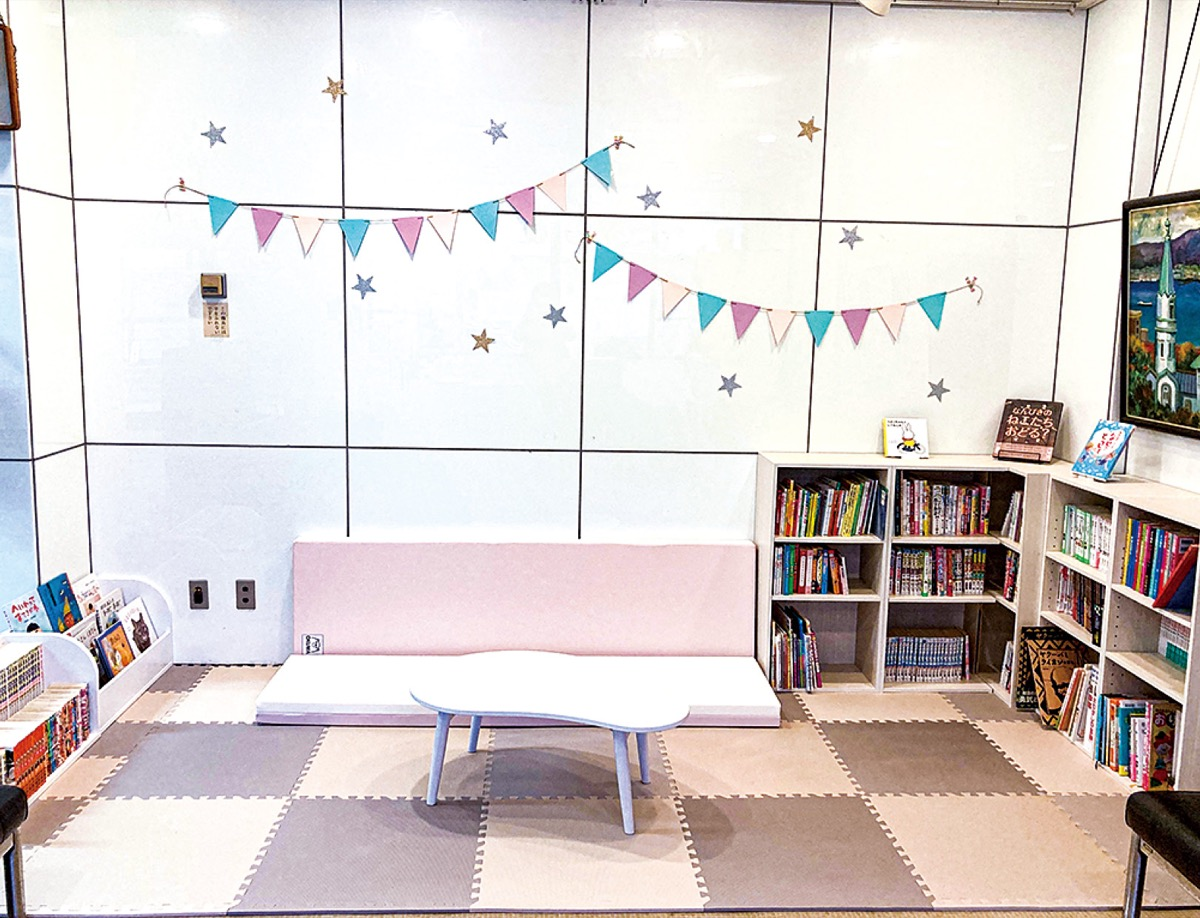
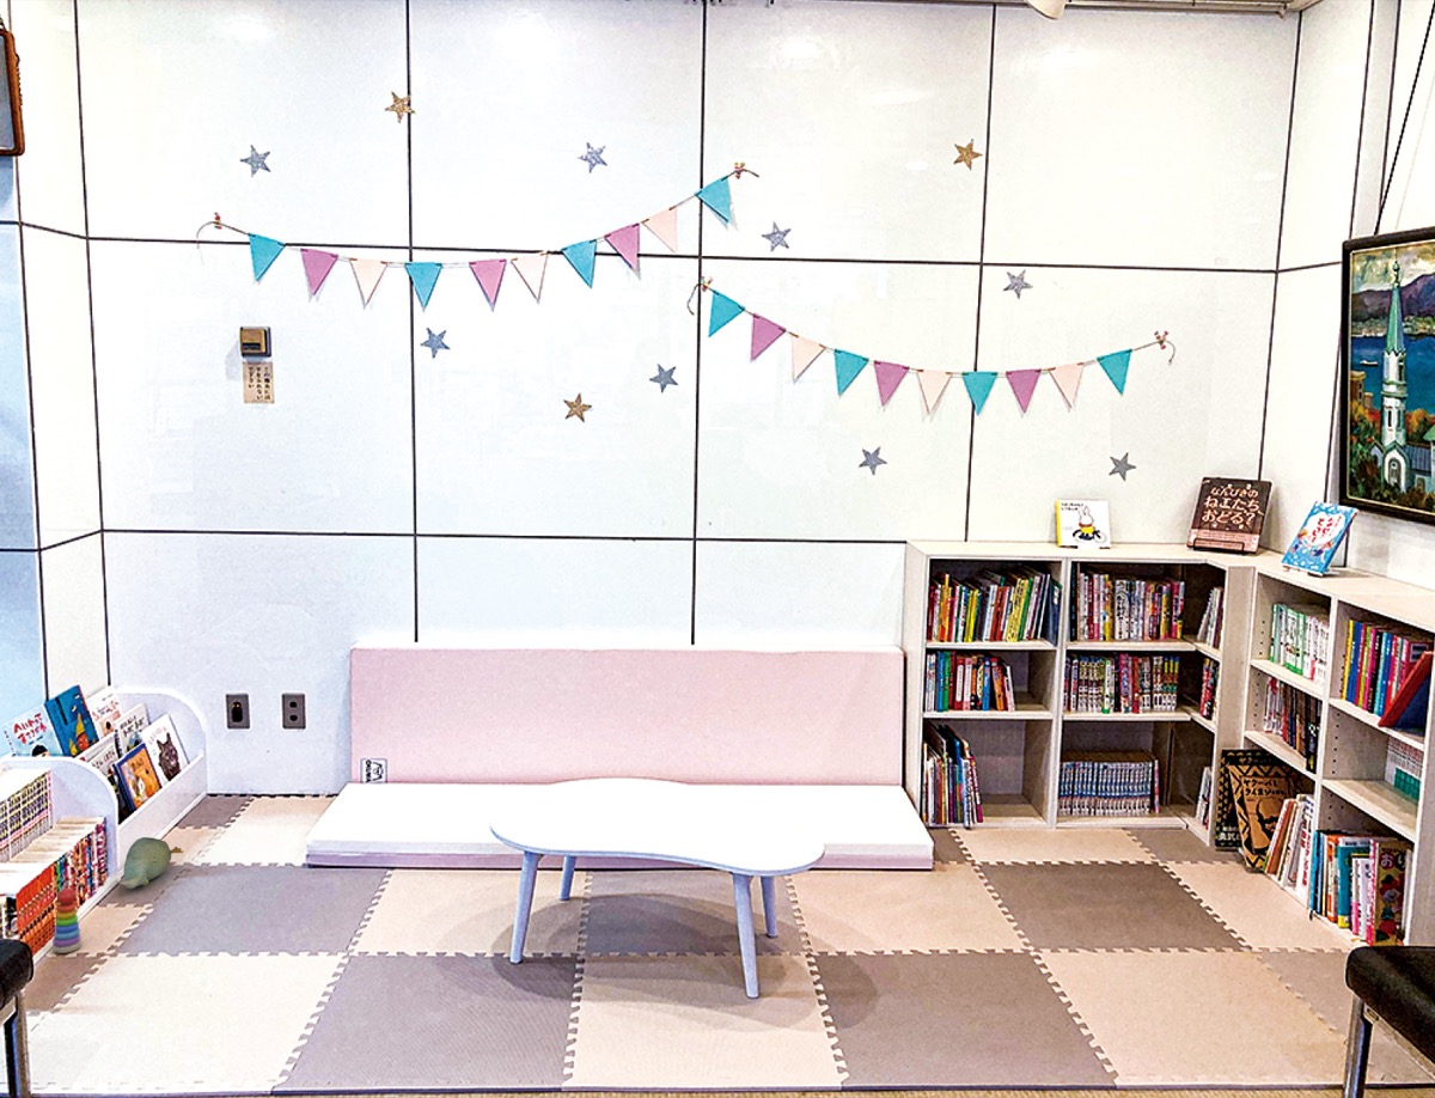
+ stacking toy [50,886,84,954]
+ plush toy [116,836,184,890]
